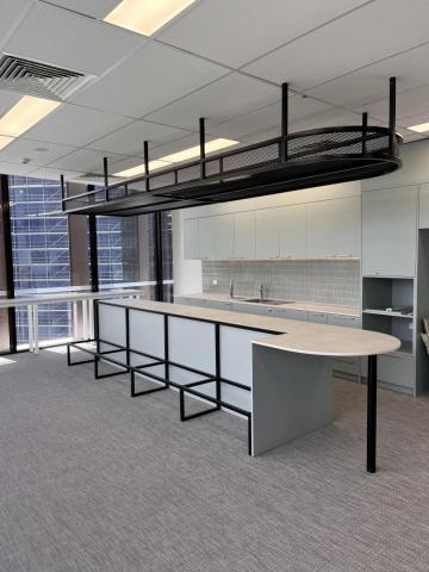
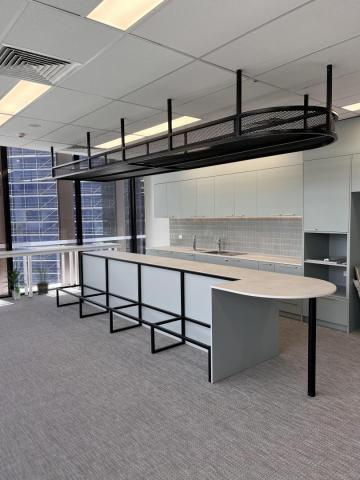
+ potted plant [31,262,51,296]
+ indoor plant [1,265,27,301]
